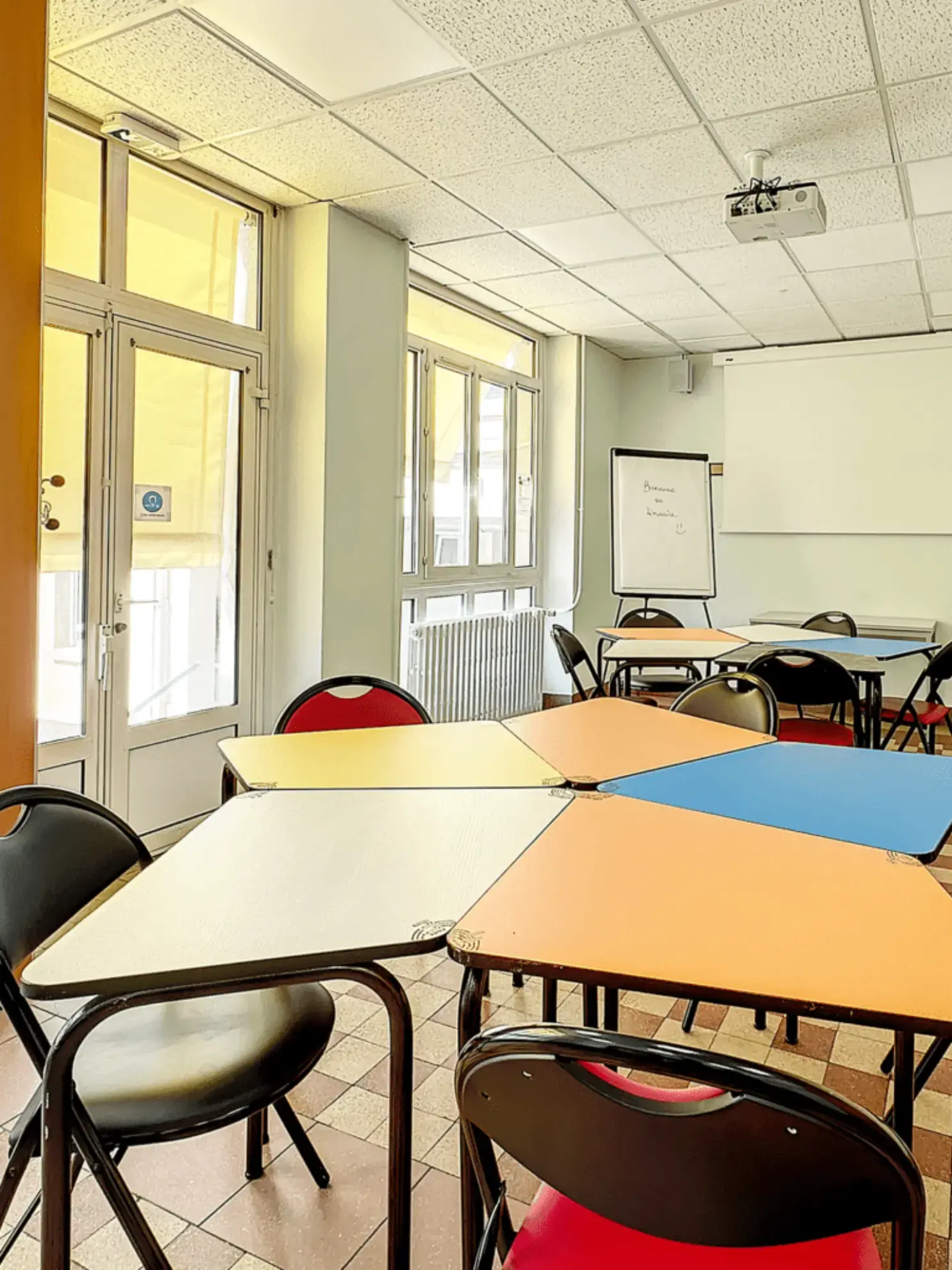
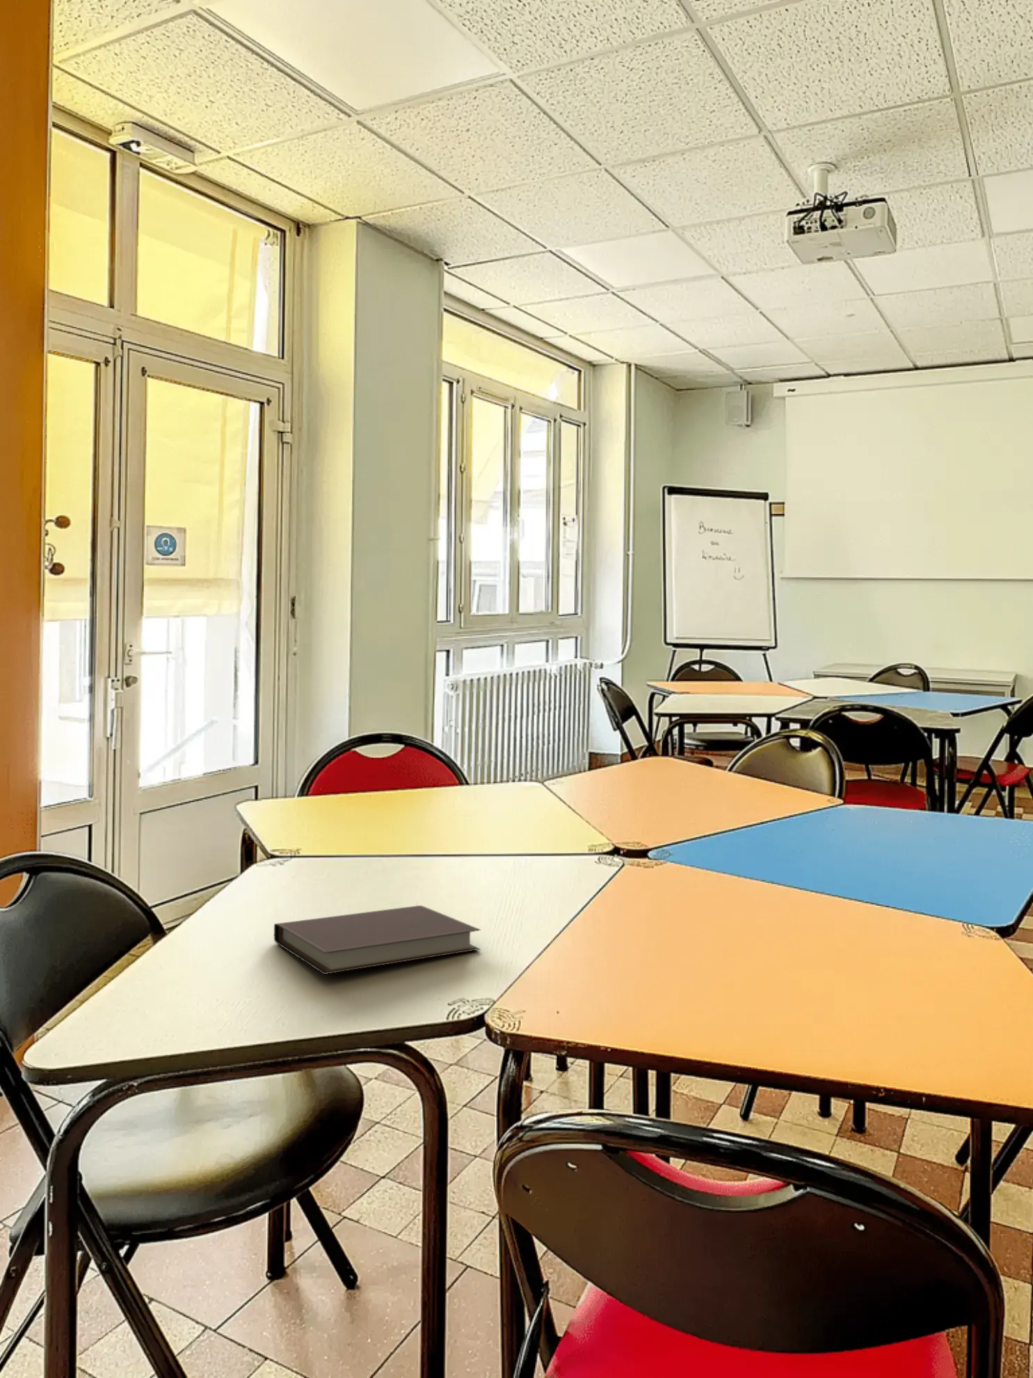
+ notebook [273,905,482,975]
